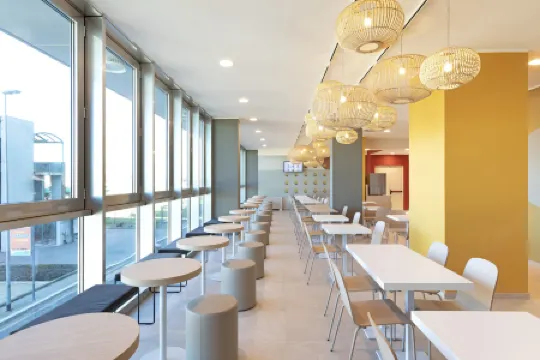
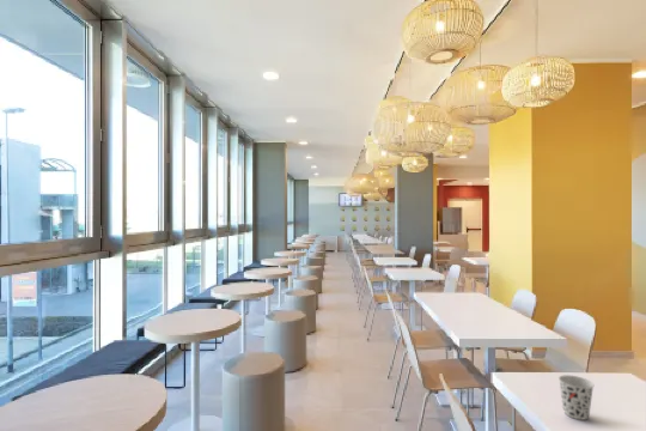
+ cup [557,374,595,421]
